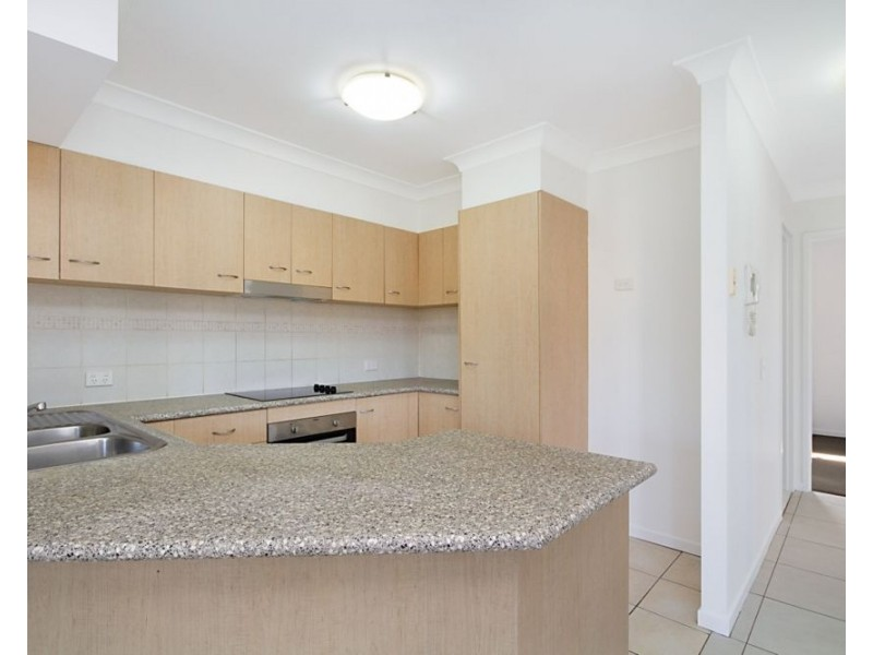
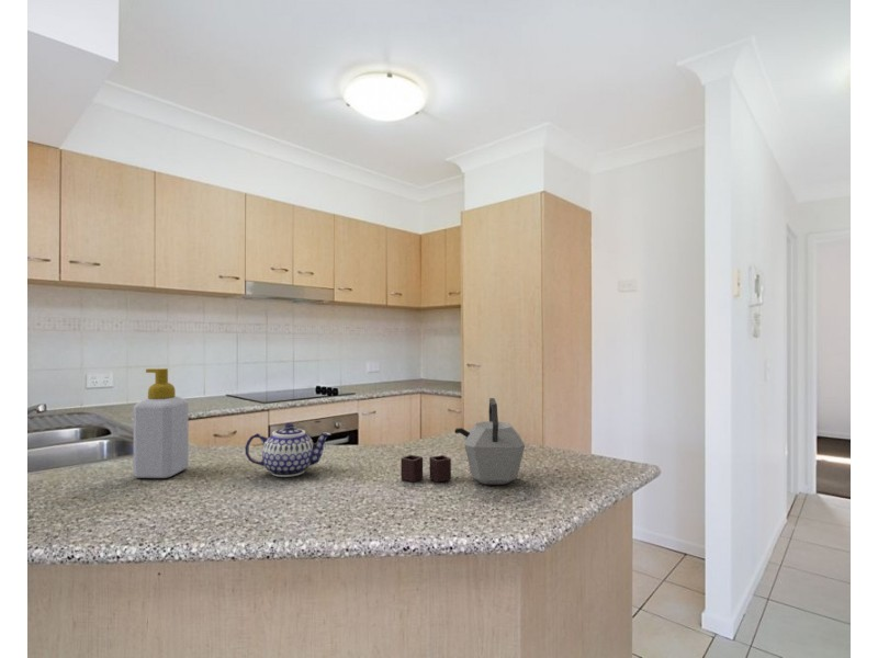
+ kettle [399,397,526,486]
+ soap bottle [133,367,190,479]
+ teapot [244,422,333,478]
